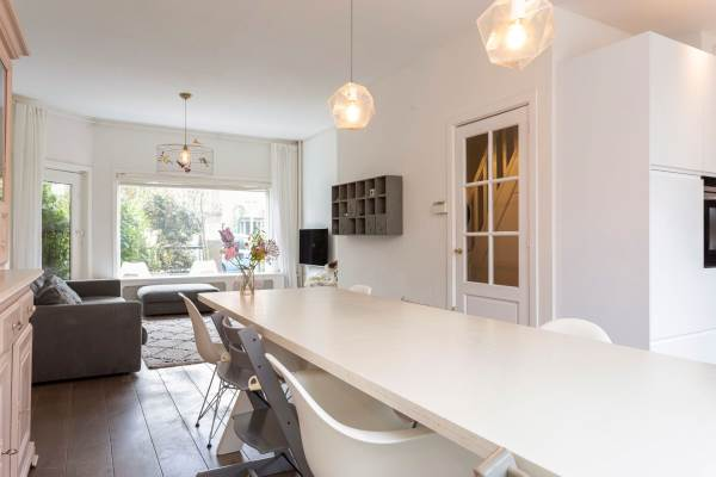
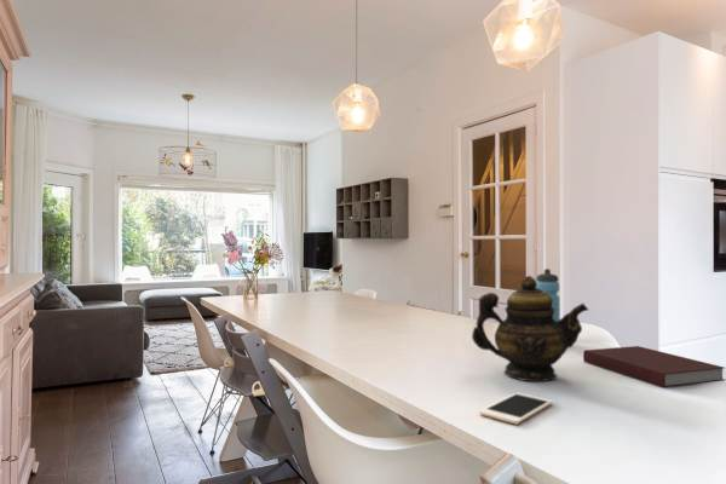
+ notebook [582,345,726,388]
+ water bottle [535,267,560,321]
+ cell phone [478,392,554,426]
+ teapot [471,275,589,382]
